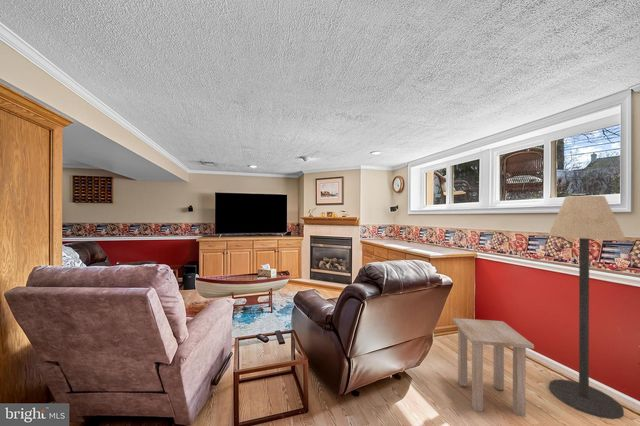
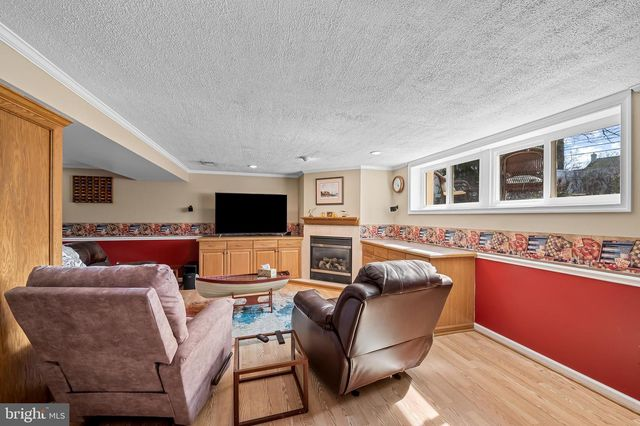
- floor lamp [548,195,627,420]
- side table [452,317,535,418]
